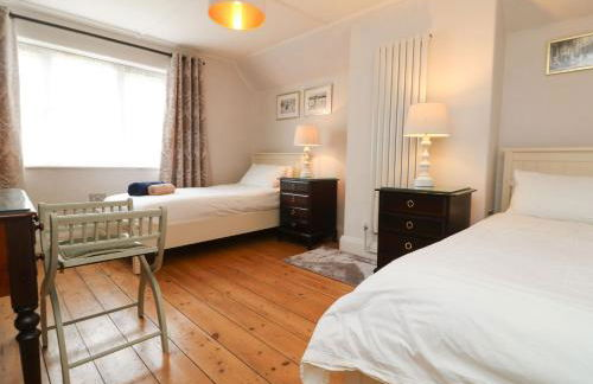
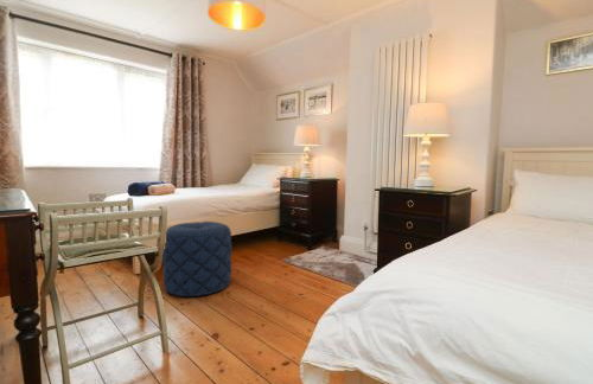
+ pouf [162,220,232,297]
